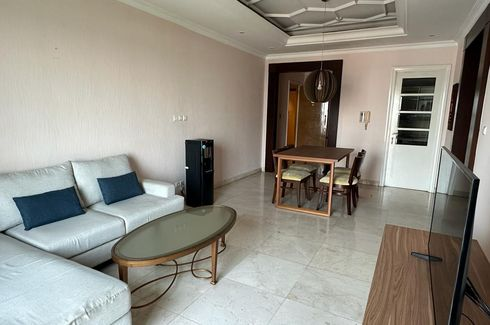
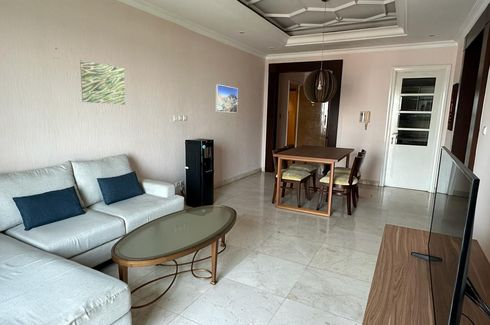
+ wall art [79,59,126,106]
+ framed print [214,84,239,114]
